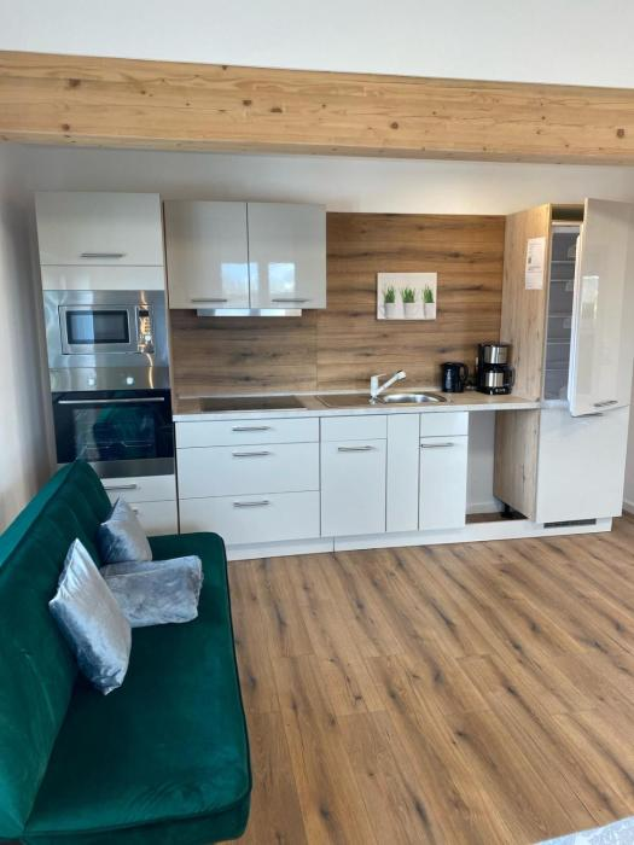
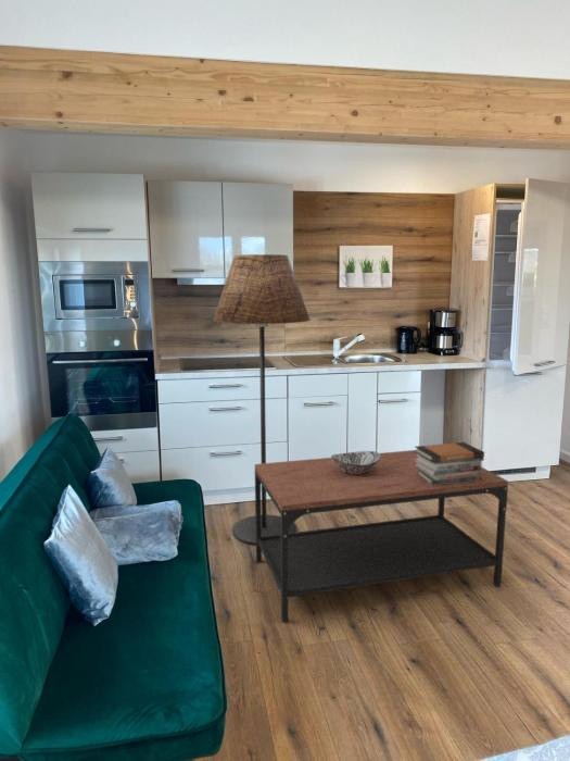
+ floor lamp [212,253,312,546]
+ decorative bowl [330,450,381,474]
+ coffee table [254,449,509,623]
+ book stack [414,441,485,485]
